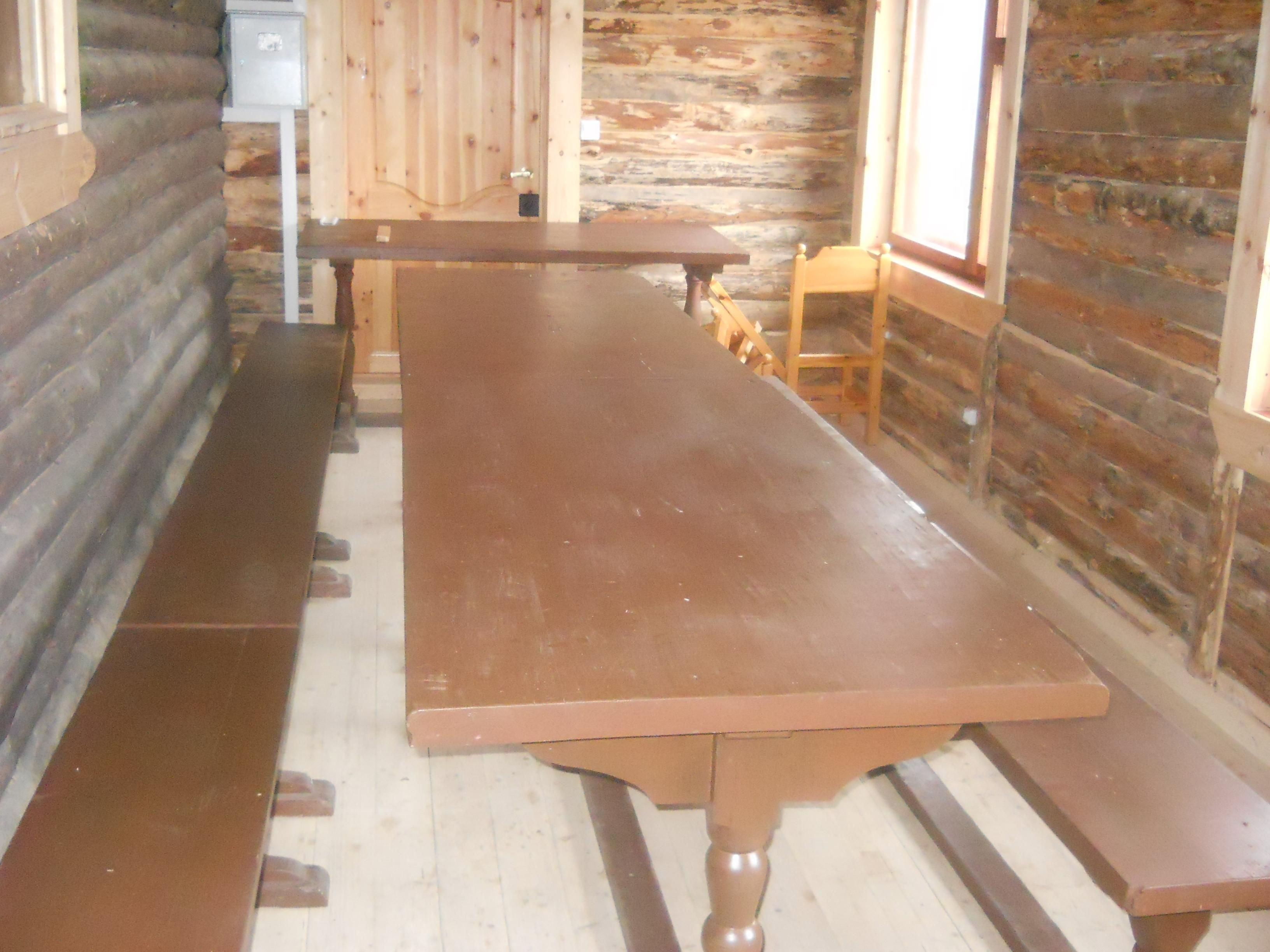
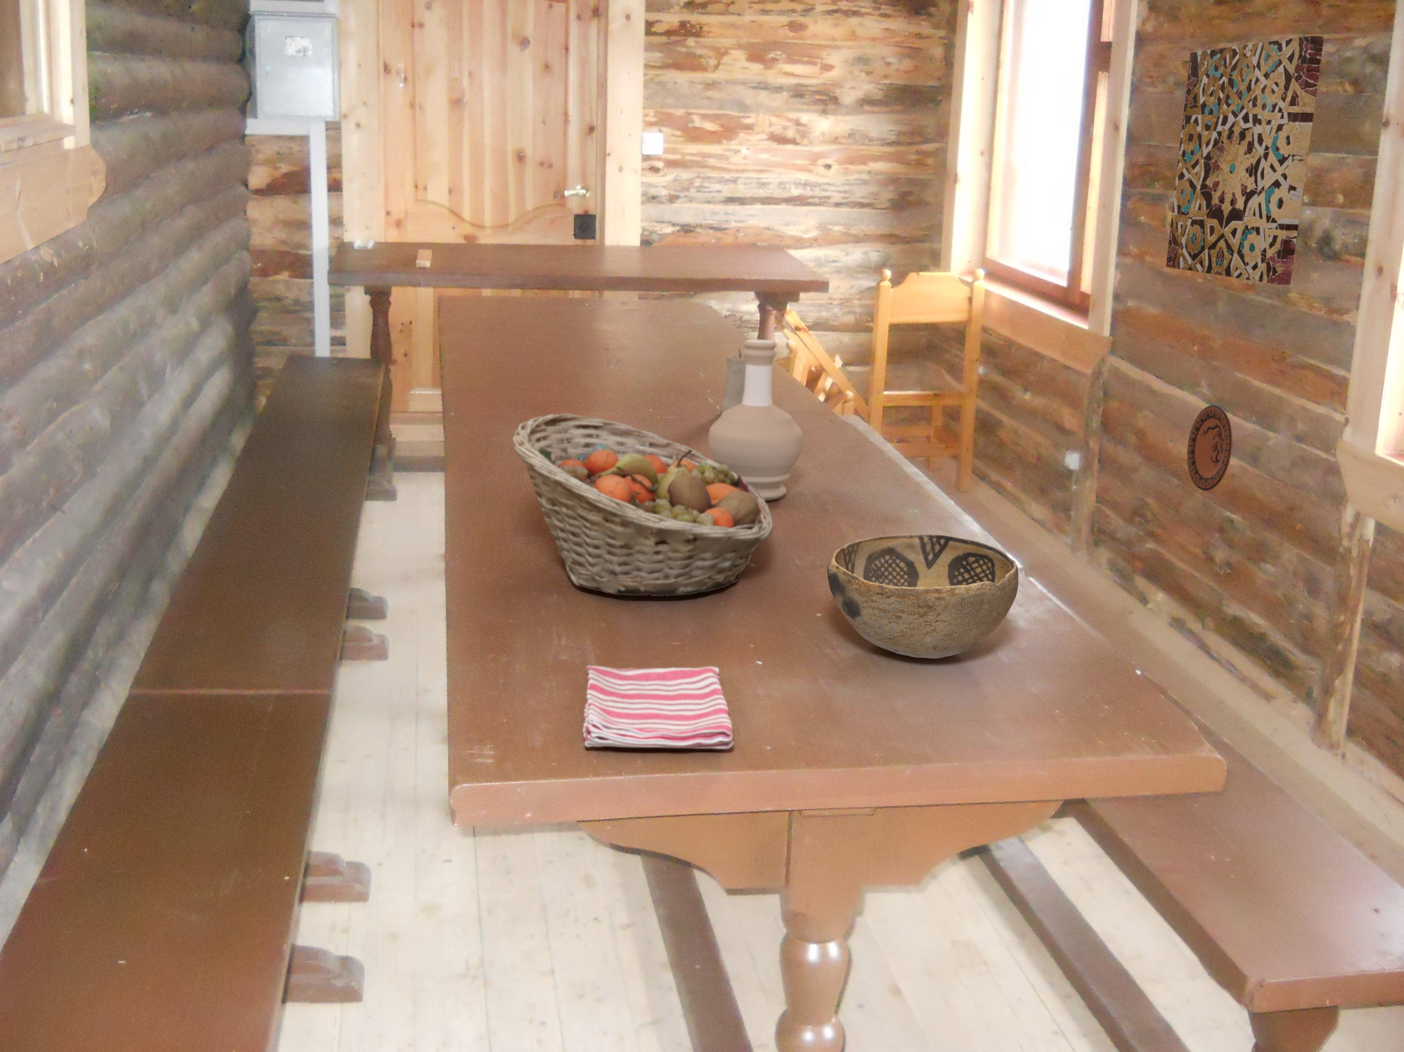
+ decorative plate [1187,404,1233,492]
+ decorative bowl [827,534,1019,660]
+ bottle [708,339,804,501]
+ candle [720,348,746,413]
+ fruit basket [512,413,774,597]
+ wall art [1165,35,1324,285]
+ dish towel [583,665,734,749]
